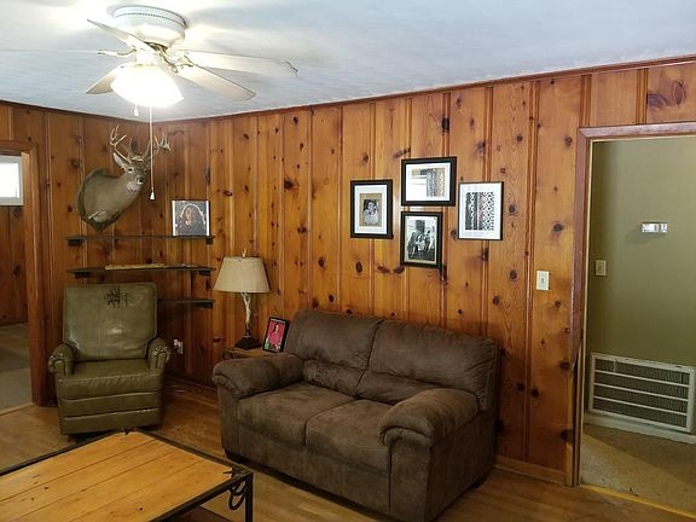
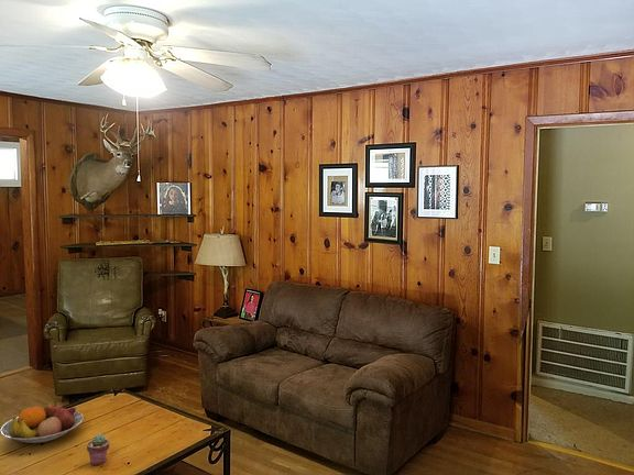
+ potted succulent [86,433,111,466]
+ fruit bowl [0,400,85,444]
